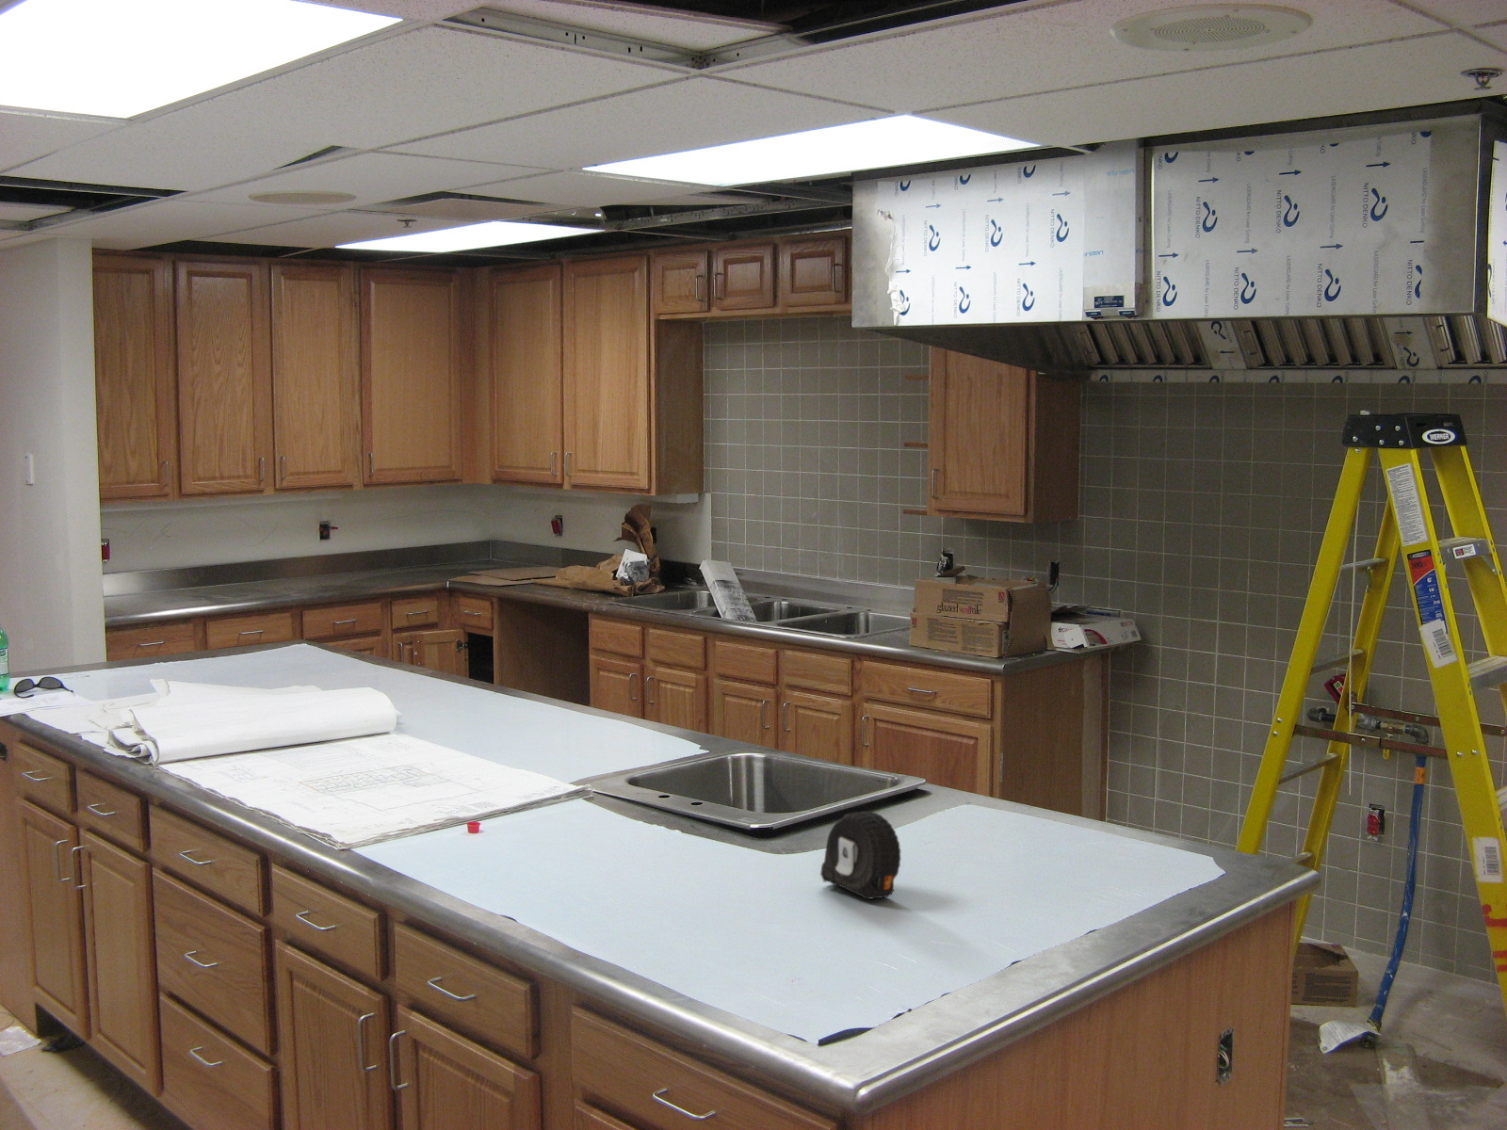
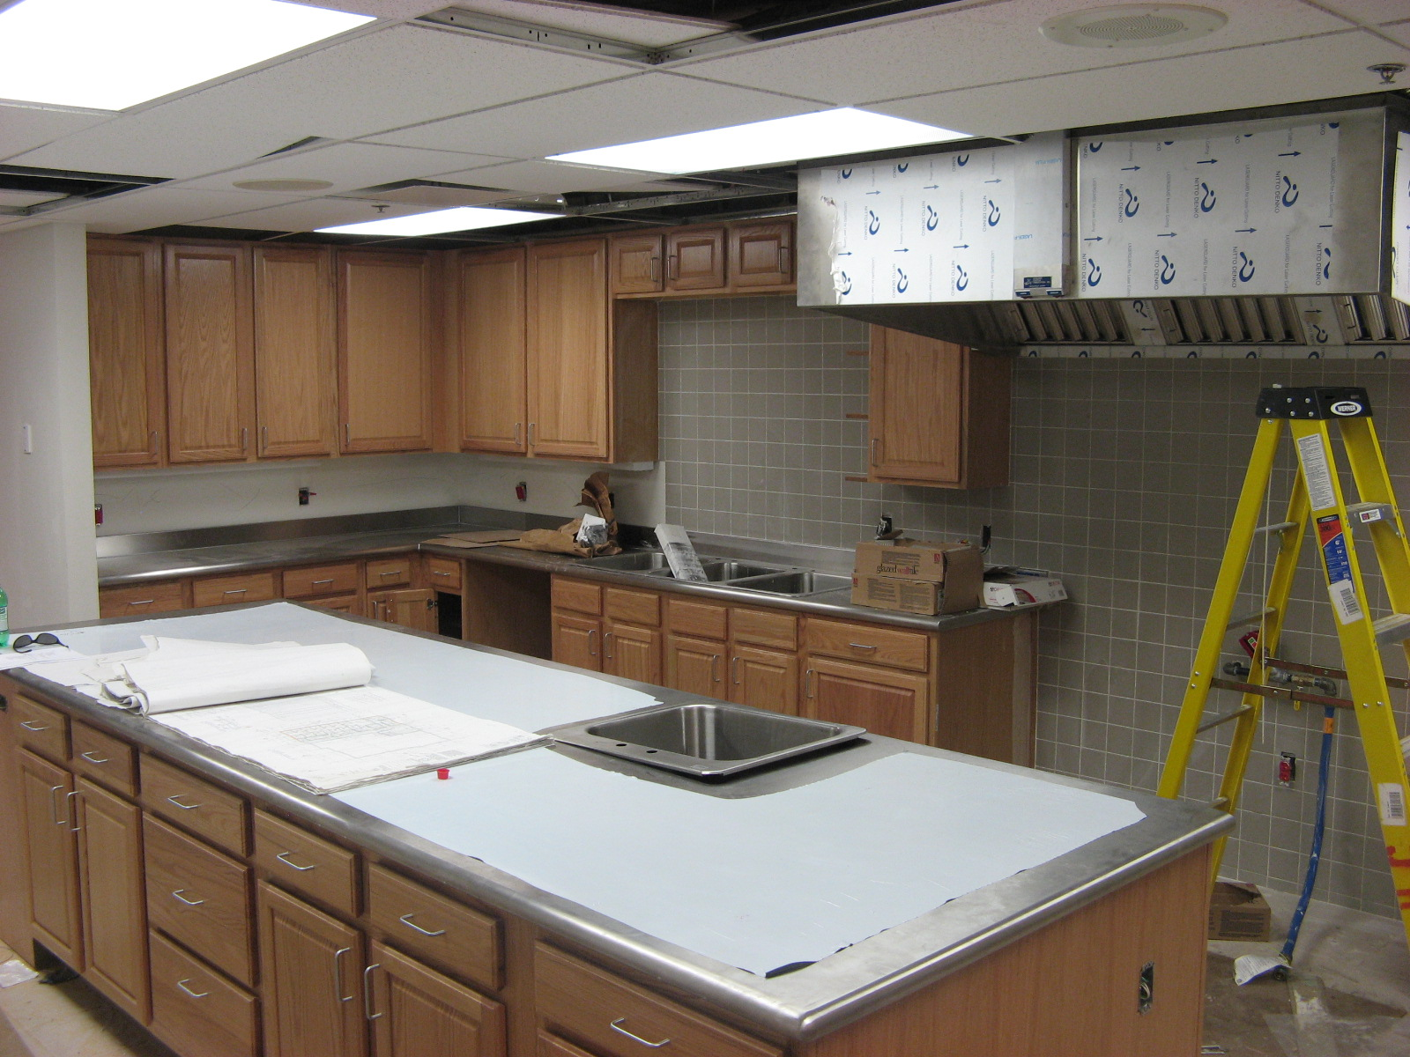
- tape measure [820,811,902,900]
